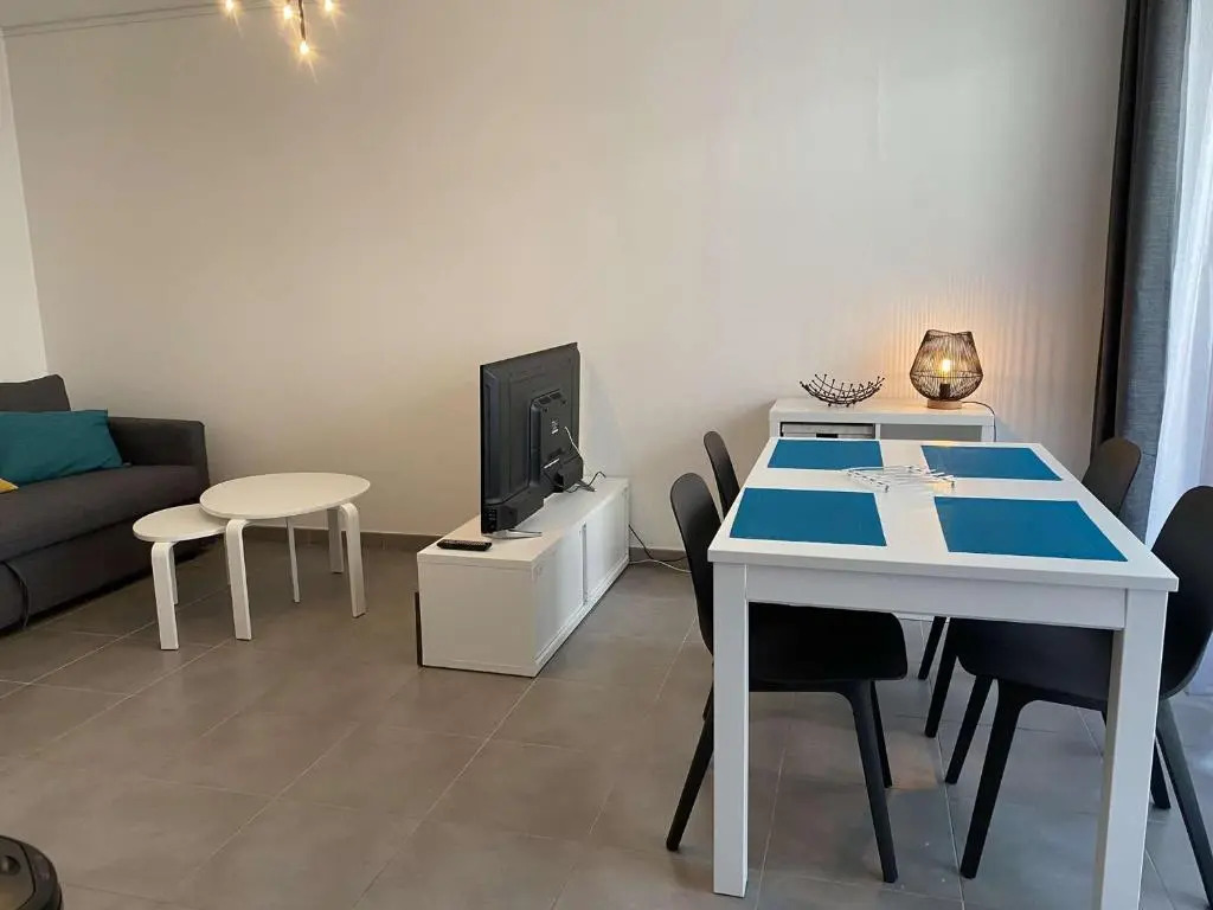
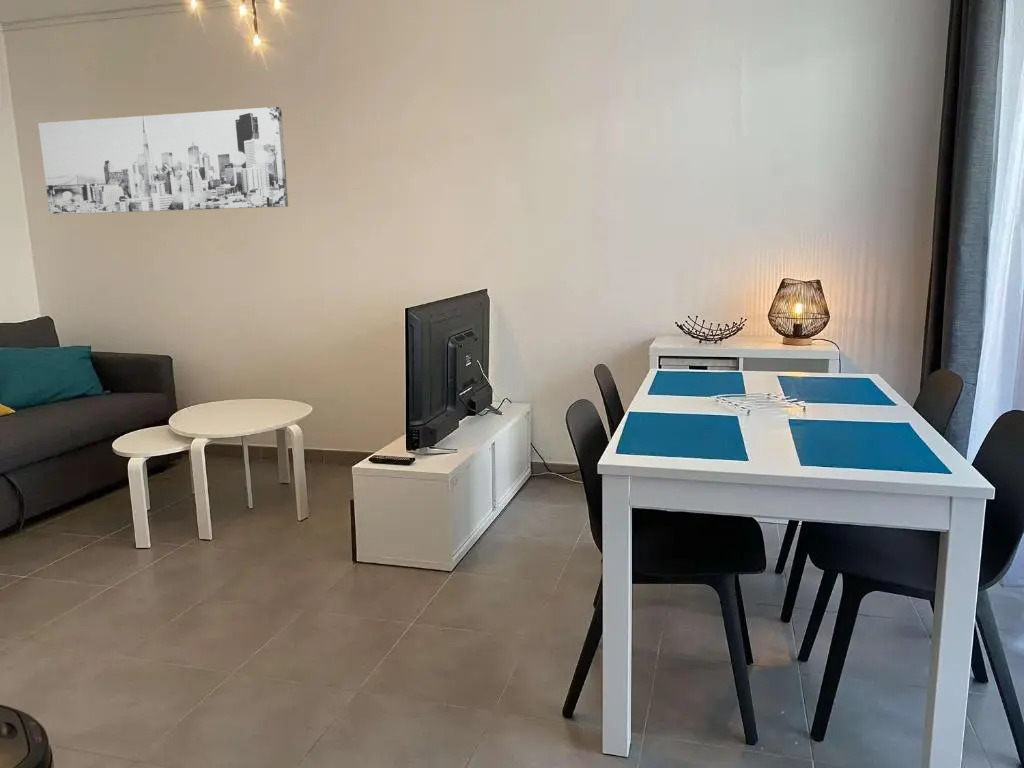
+ wall art [37,106,289,215]
